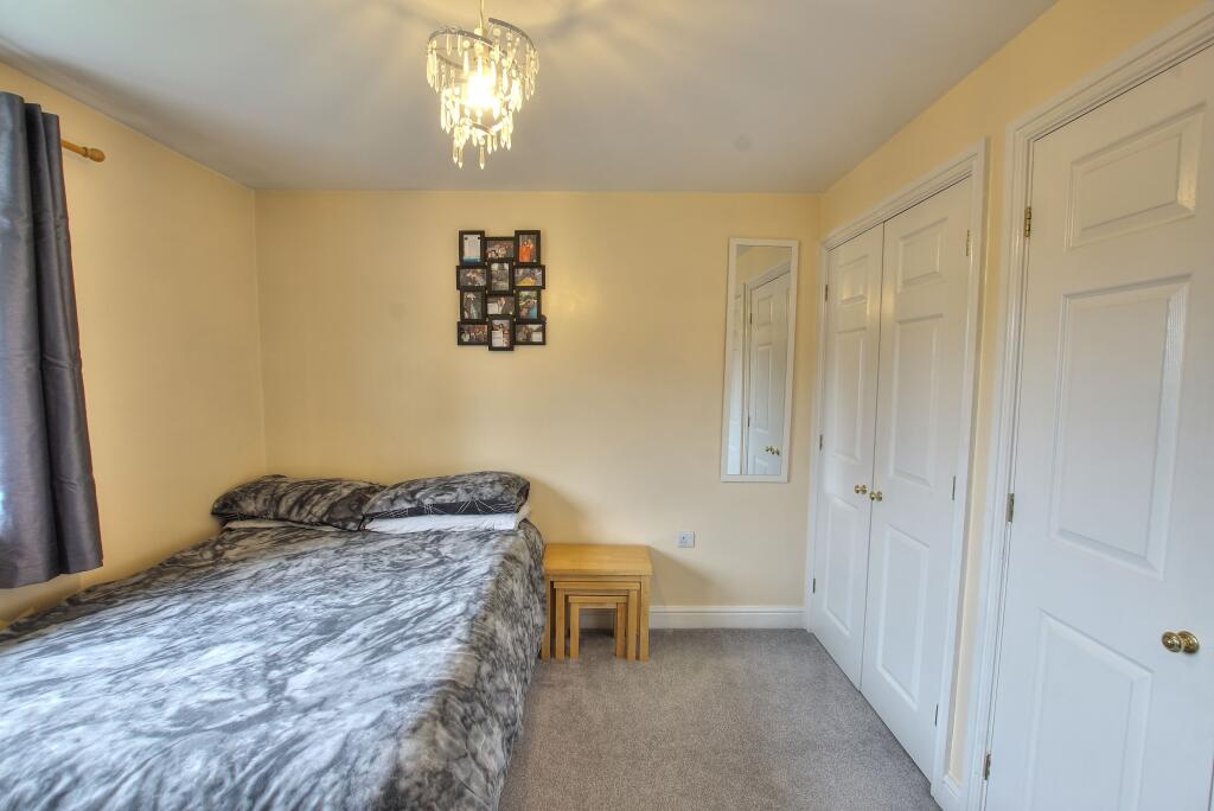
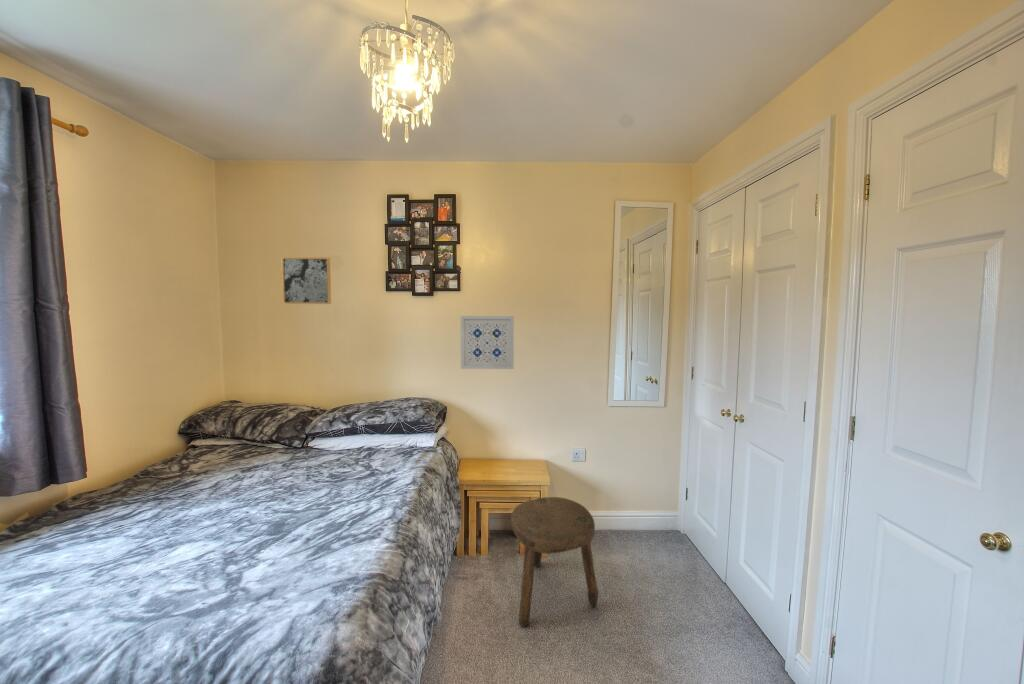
+ stool [510,496,599,627]
+ wall art [281,256,332,305]
+ wall art [460,315,515,370]
